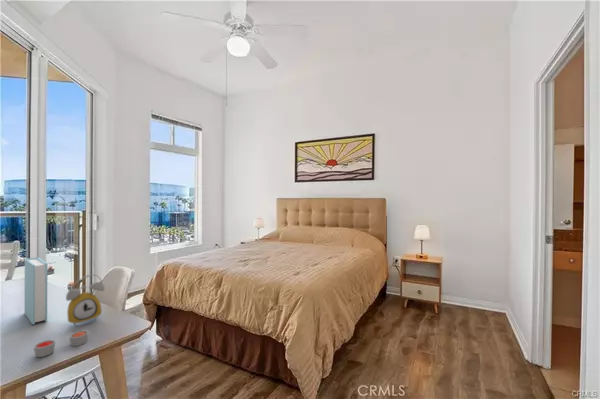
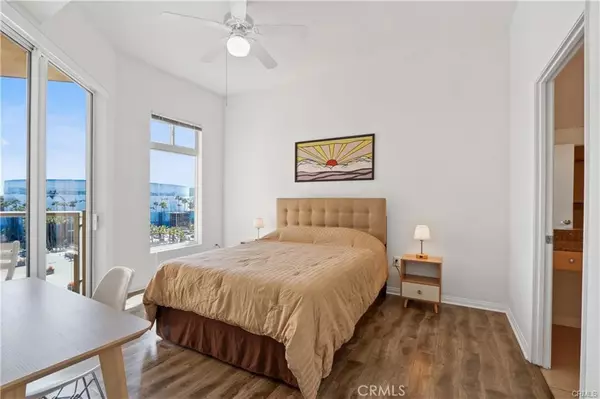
- candle [33,329,89,358]
- book [24,256,48,326]
- alarm clock [65,273,106,328]
